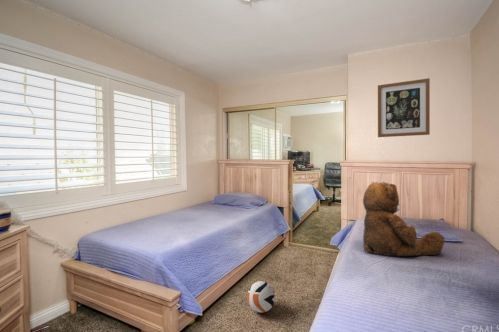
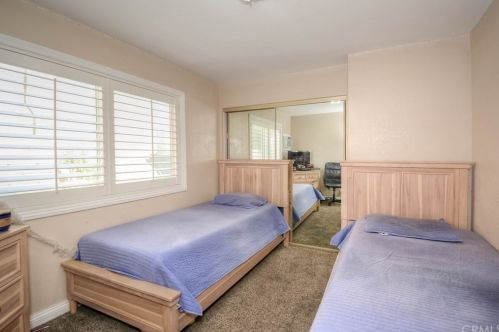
- teddy bear [362,181,448,257]
- ball [247,280,276,313]
- wall art [377,77,431,138]
